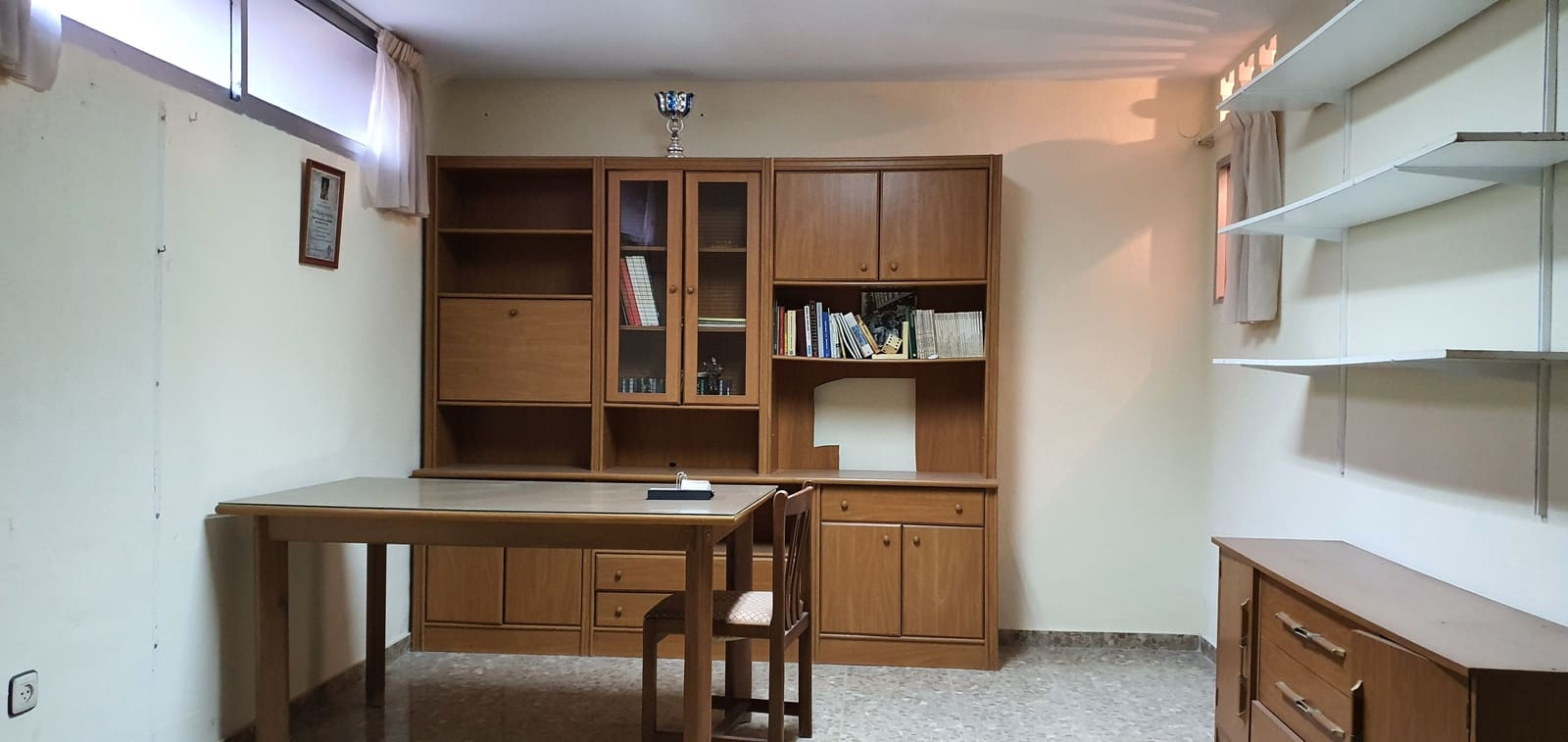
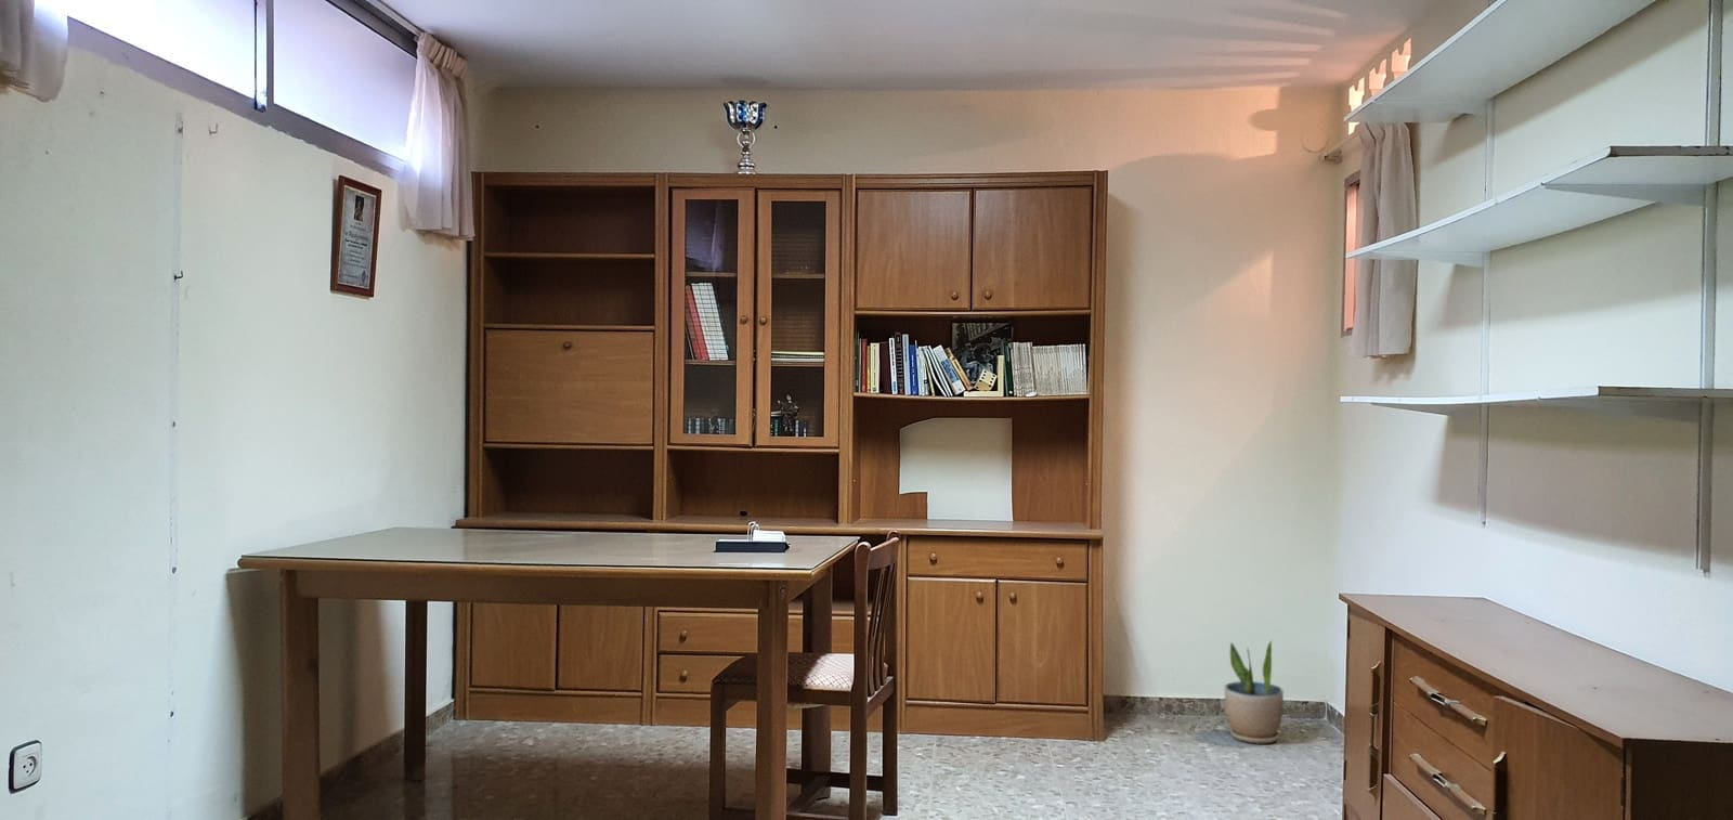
+ potted plant [1222,639,1284,745]
